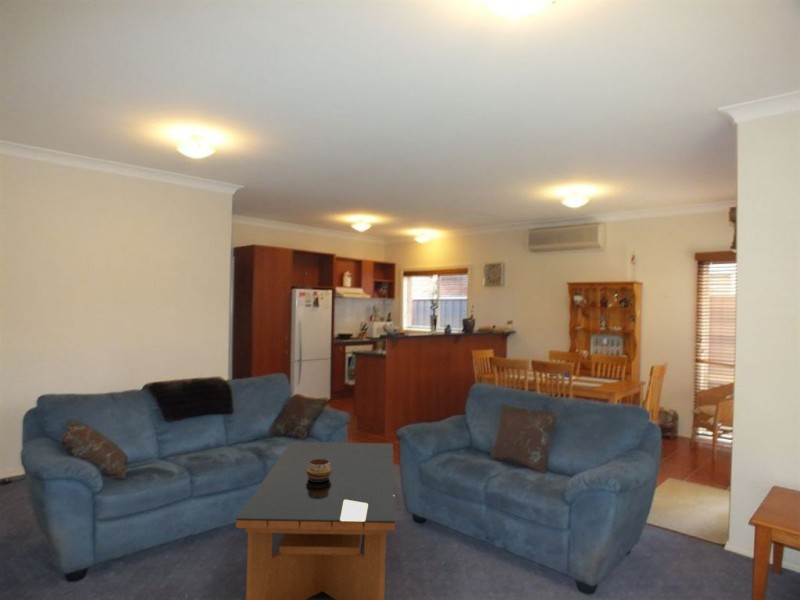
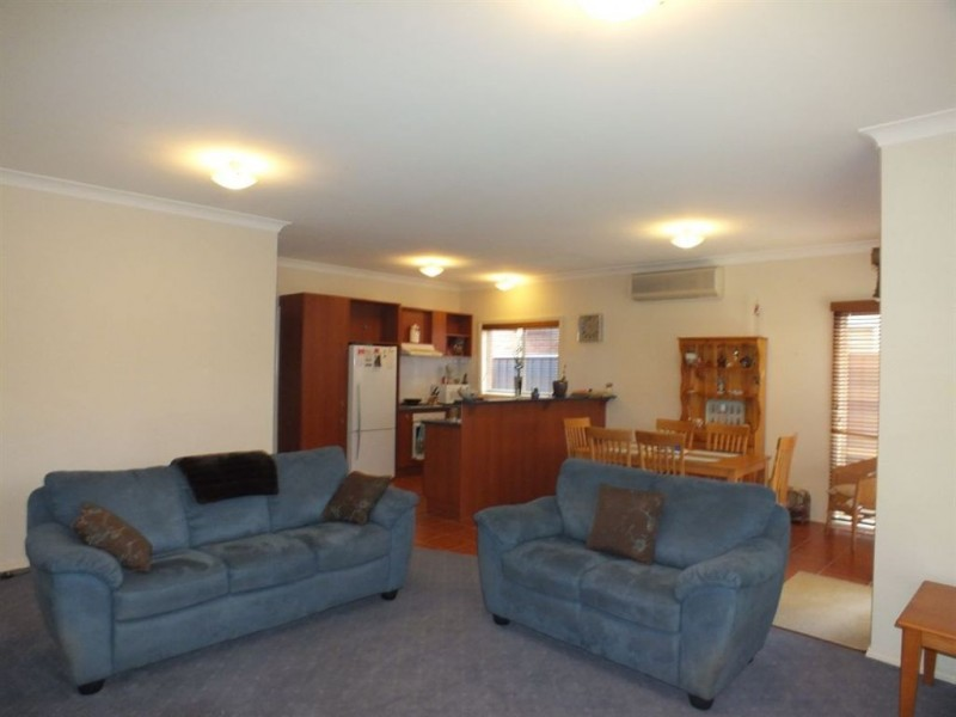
- decorative bowl [306,459,331,481]
- coffee table [235,441,396,600]
